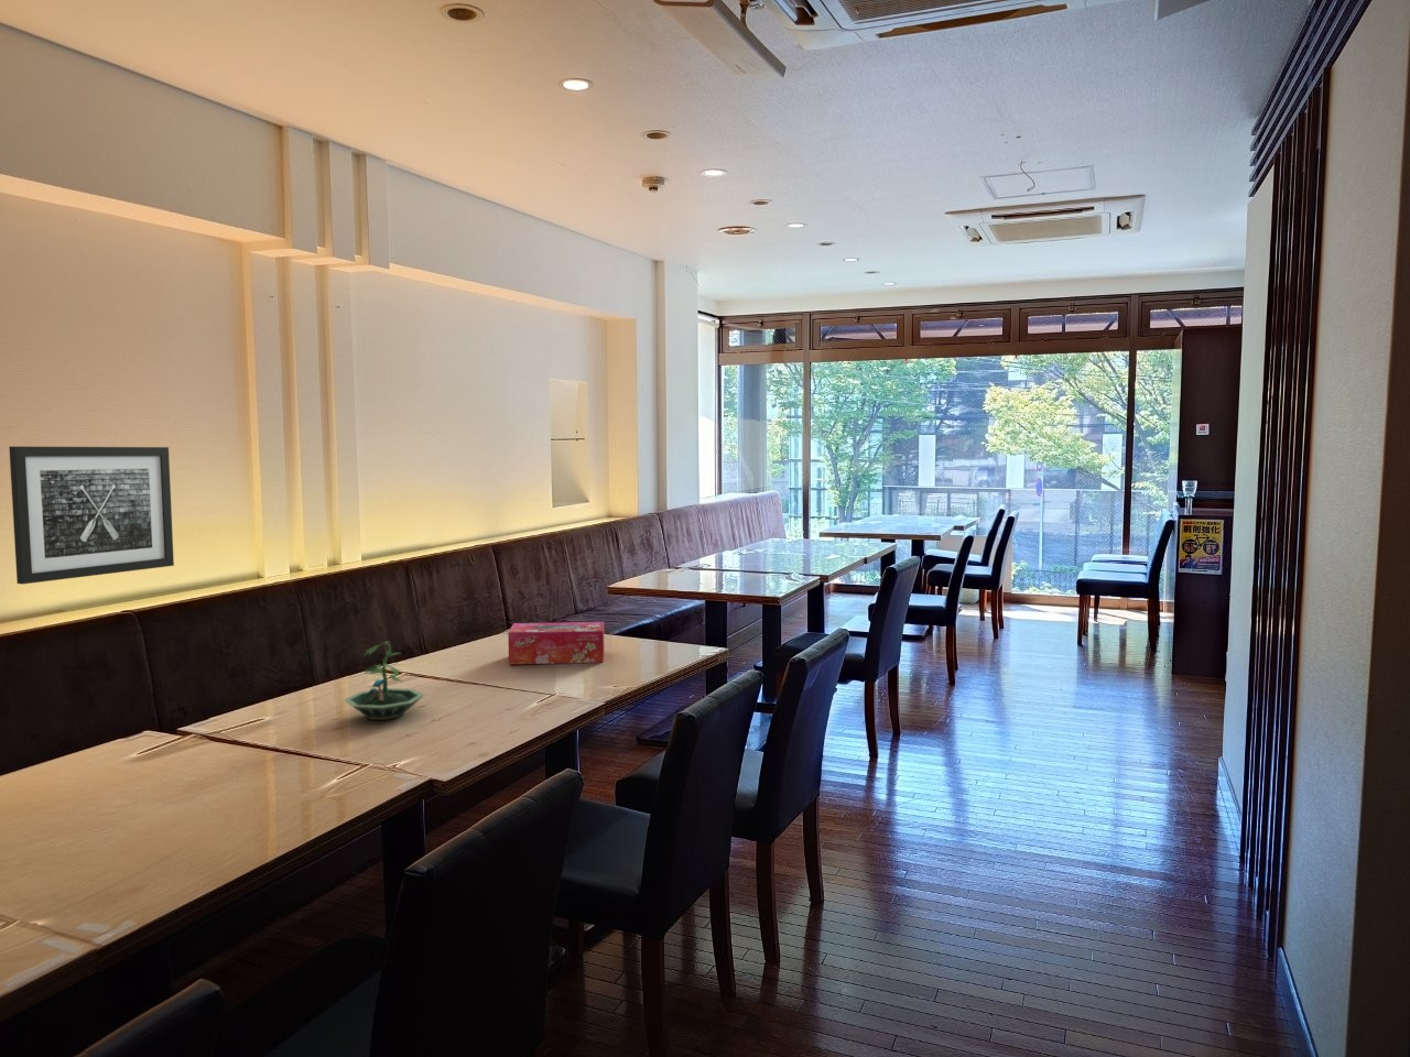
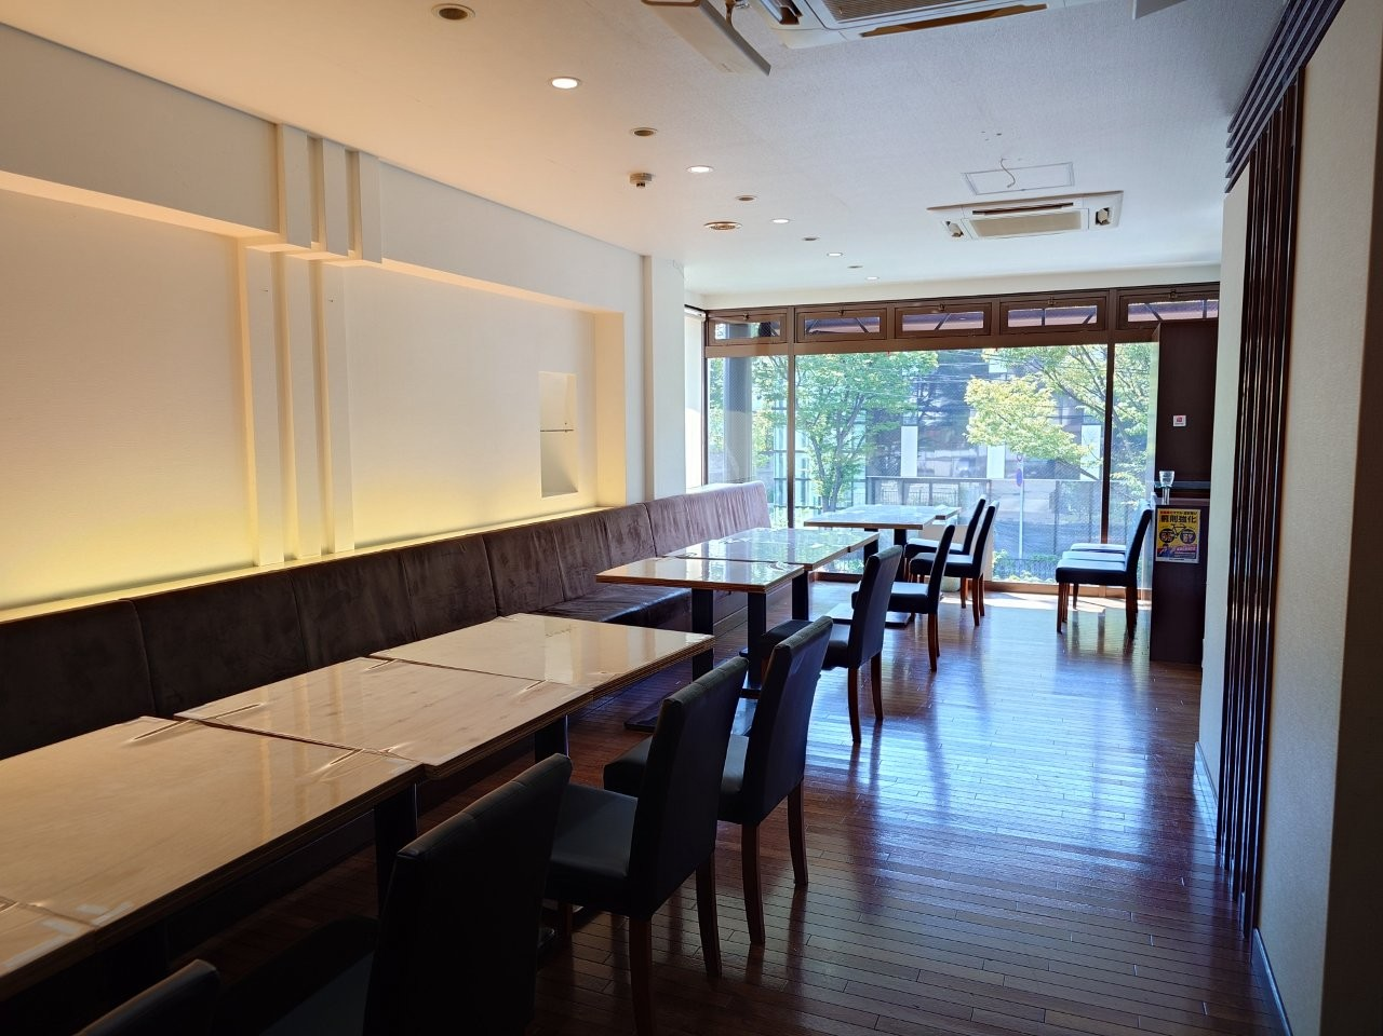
- wall art [8,445,175,586]
- tissue box [506,621,606,665]
- terrarium [343,641,425,722]
